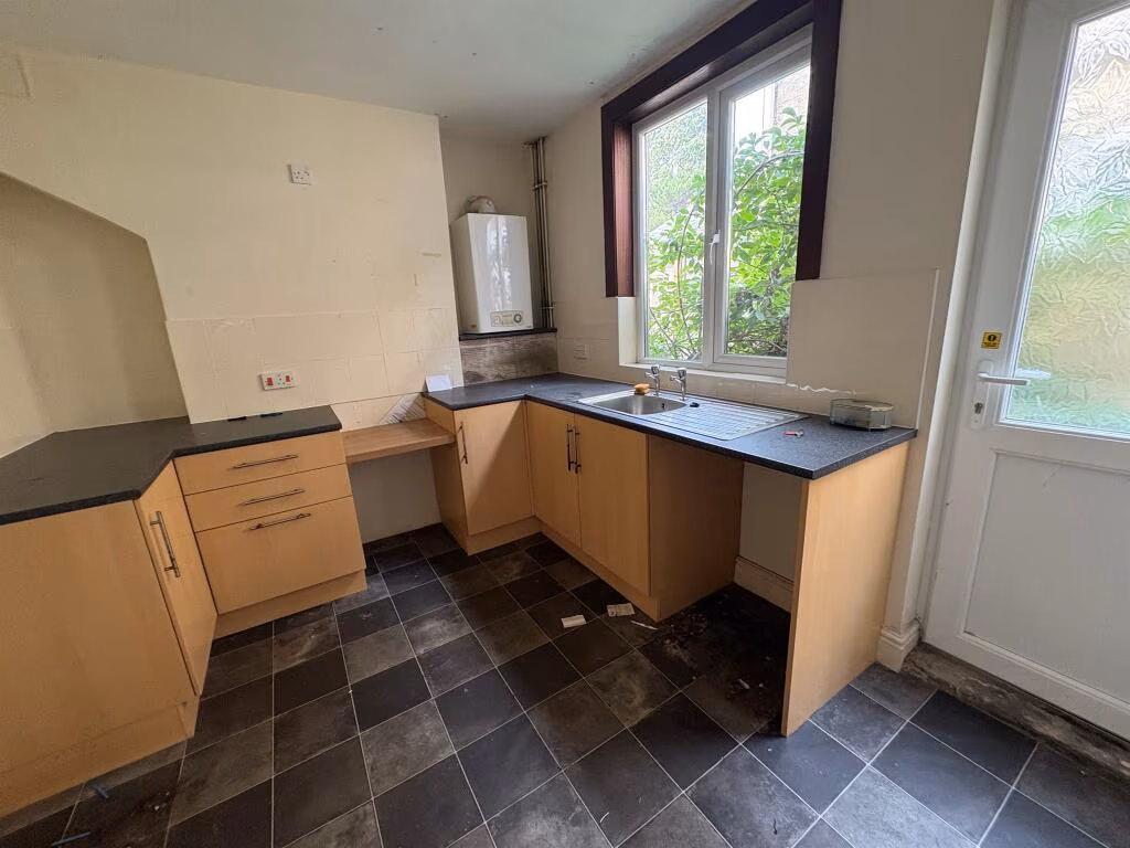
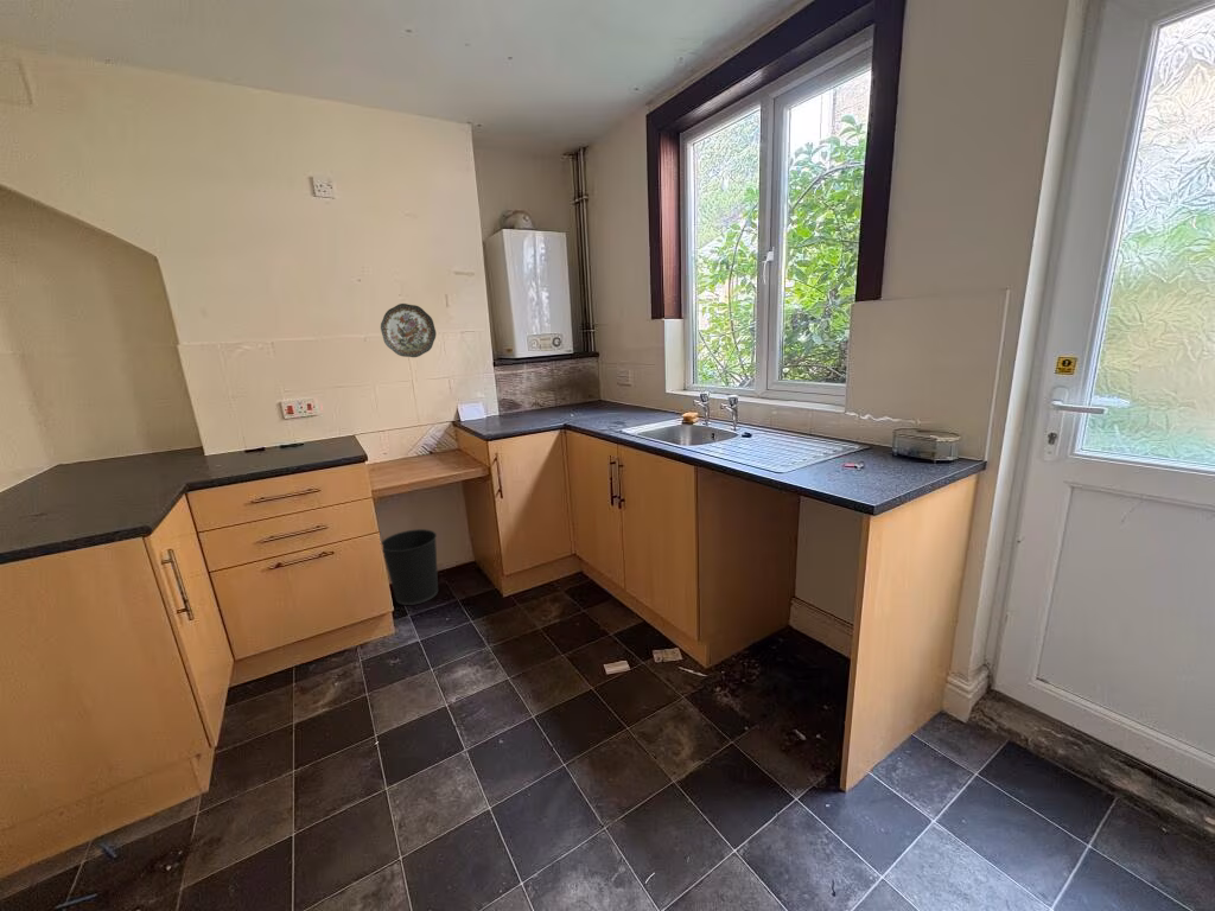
+ wastebasket [381,528,439,606]
+ decorative plate [380,302,437,358]
